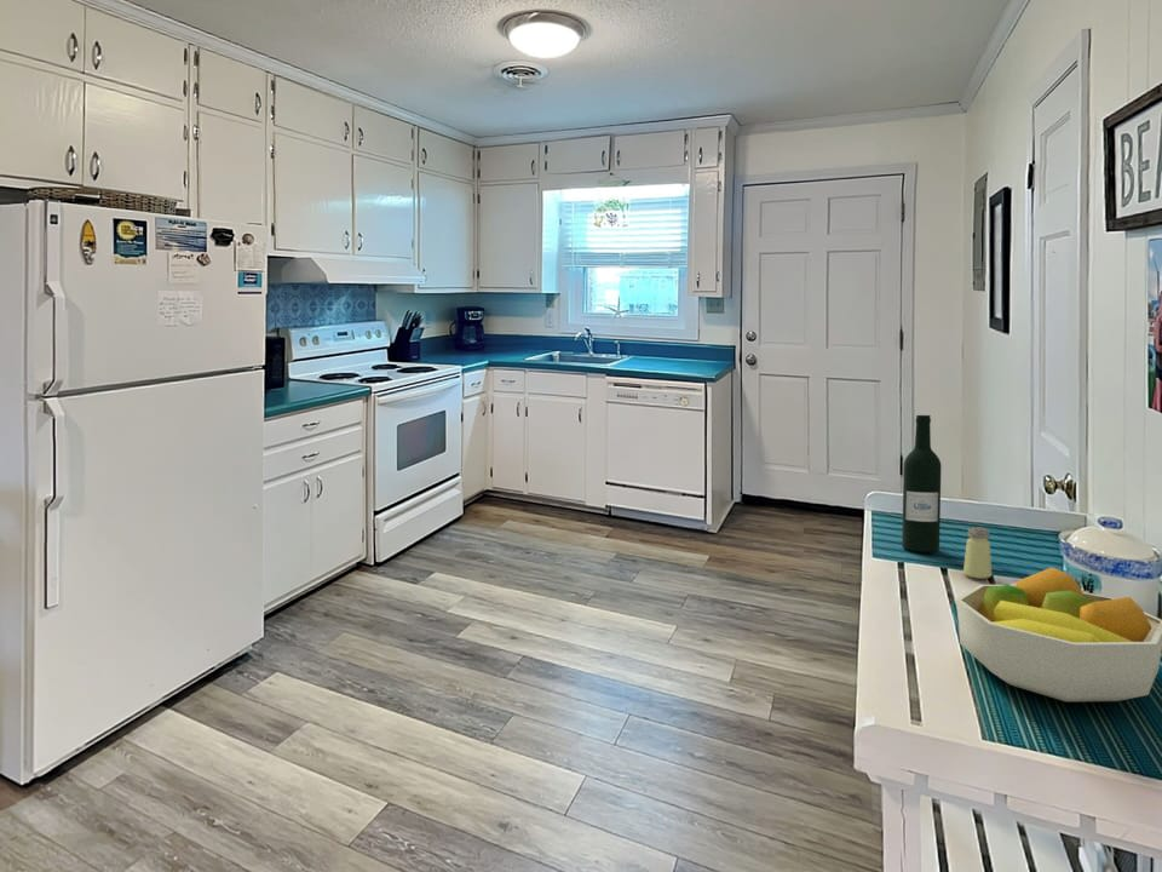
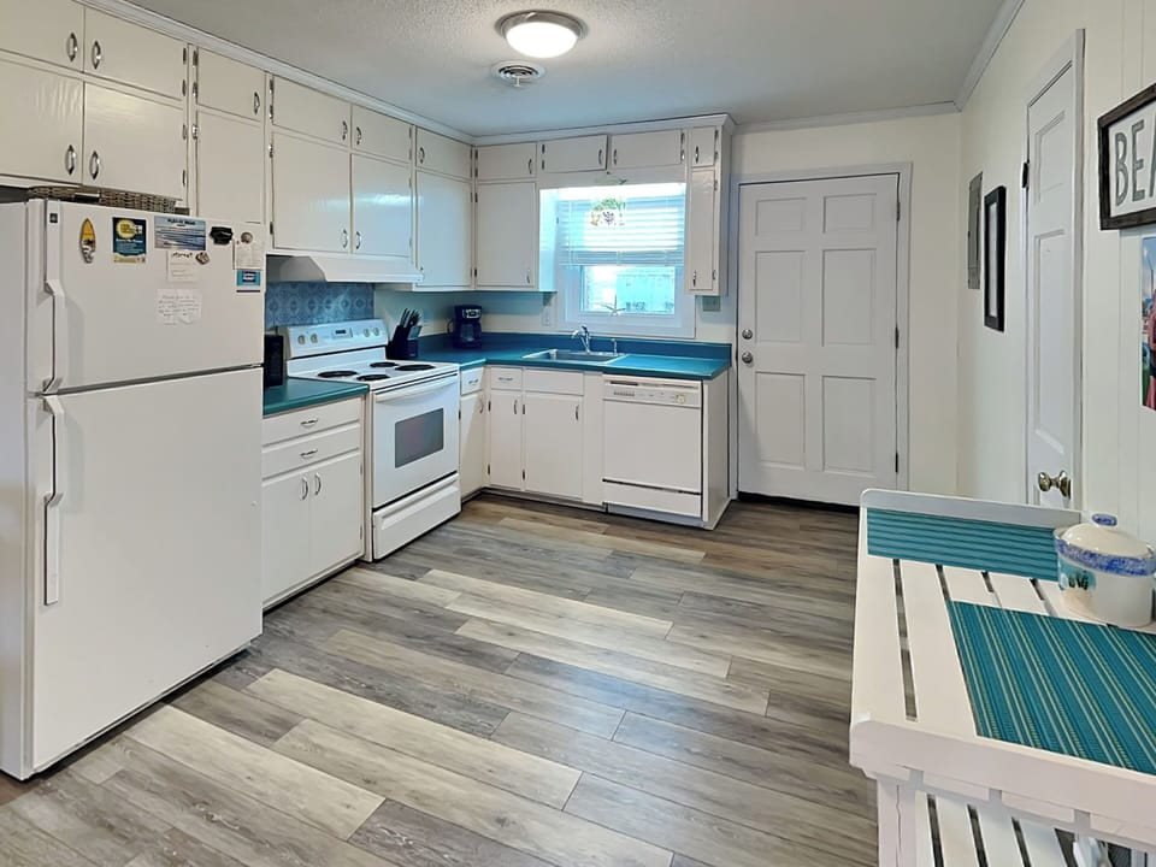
- fruit bowl [955,566,1162,702]
- saltshaker [962,526,993,580]
- wine bottle [901,414,943,552]
